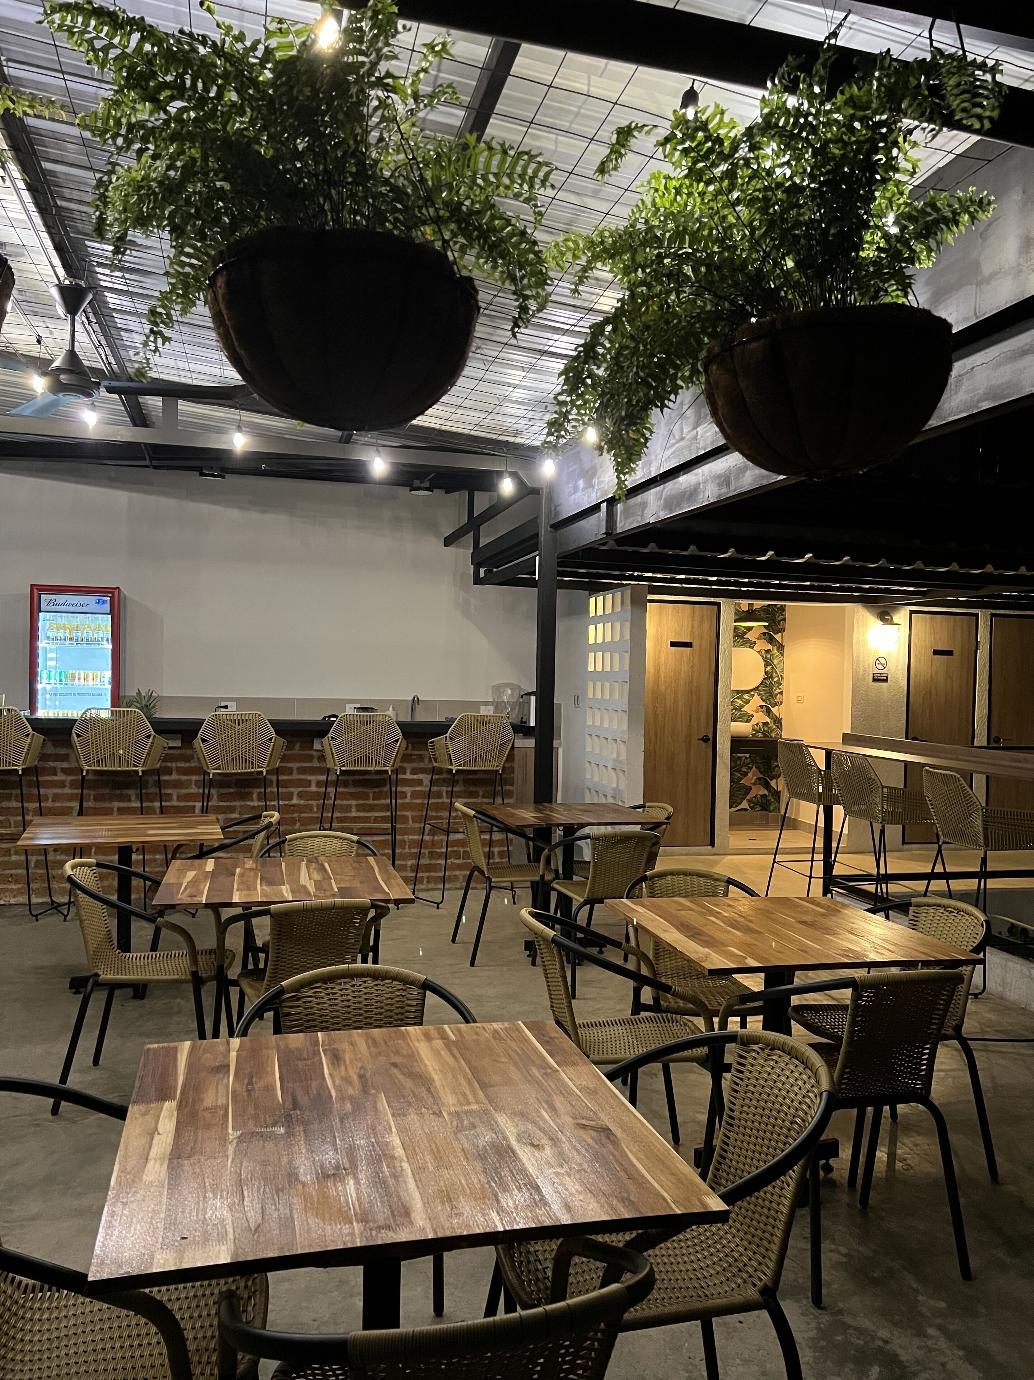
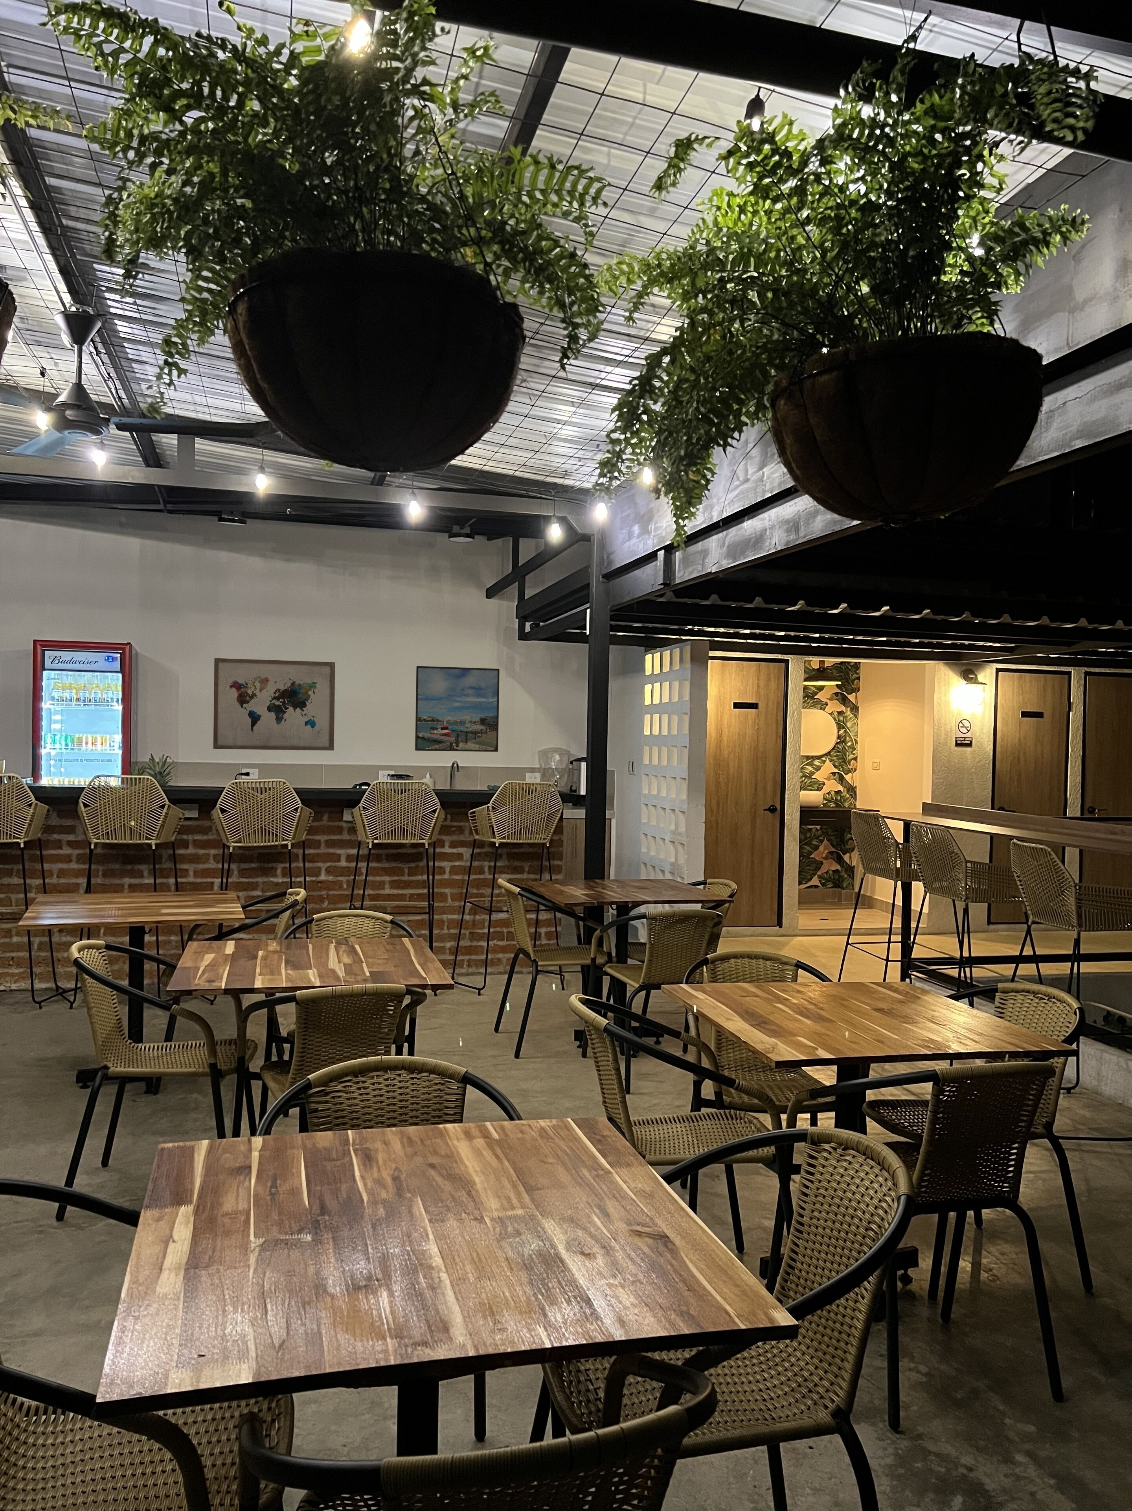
+ wall art [213,658,335,751]
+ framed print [415,665,499,752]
